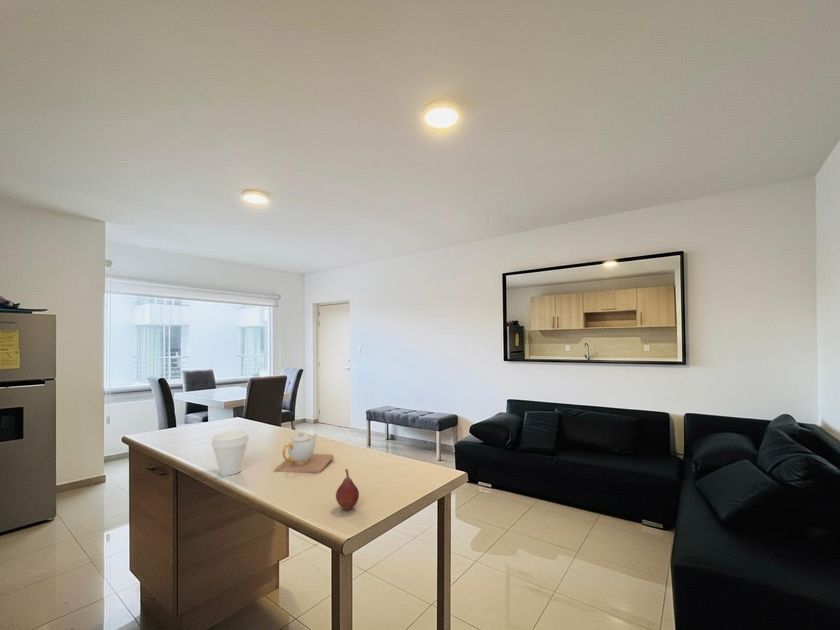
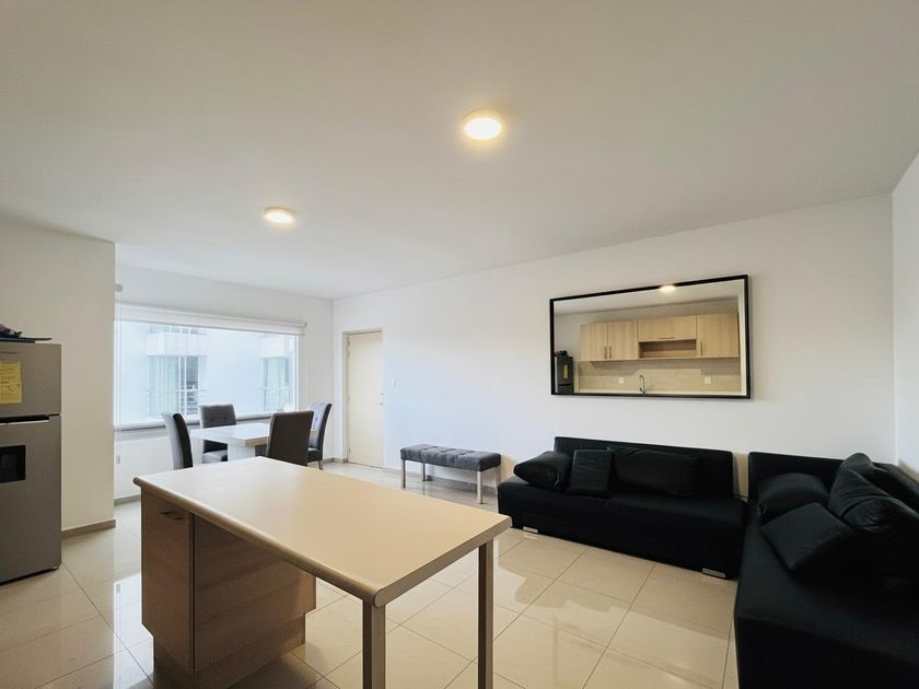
- cup [211,429,250,477]
- teapot [274,430,334,474]
- fruit [335,468,360,511]
